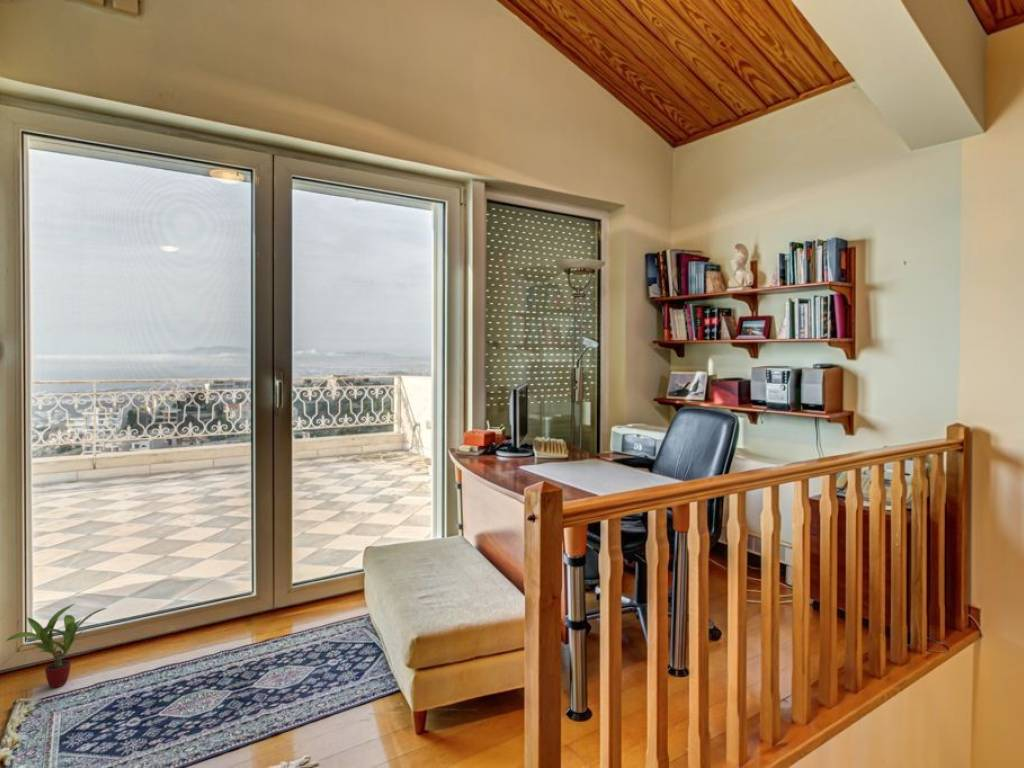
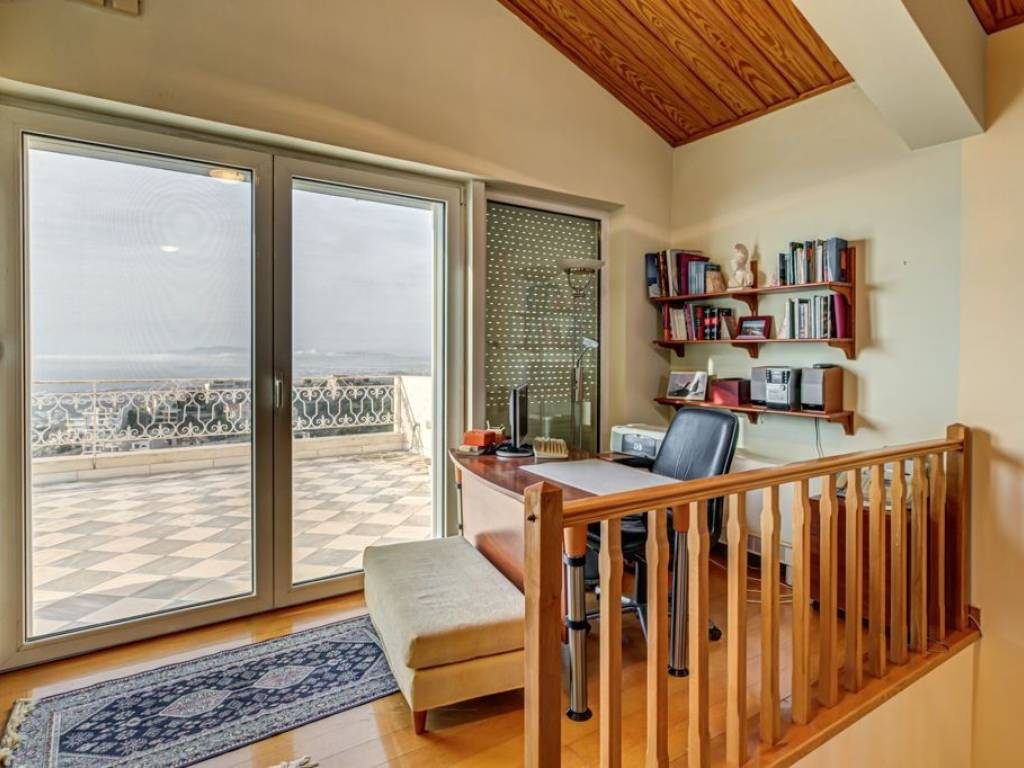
- potted plant [5,603,108,688]
